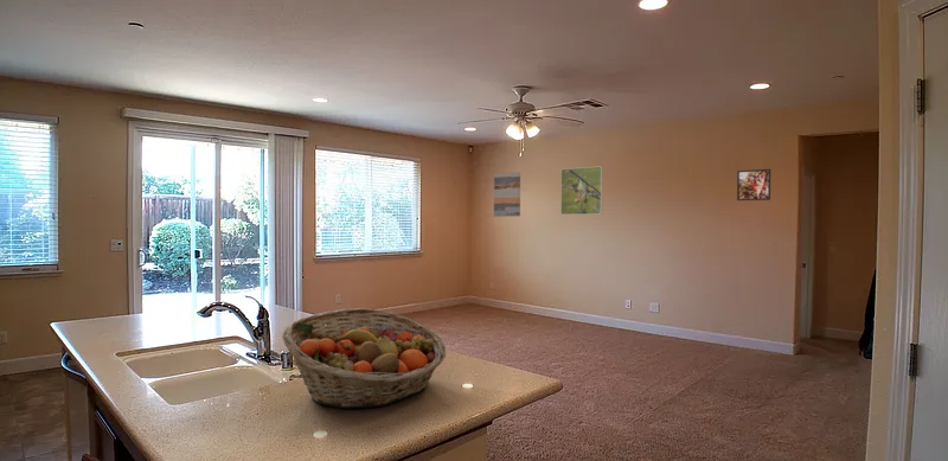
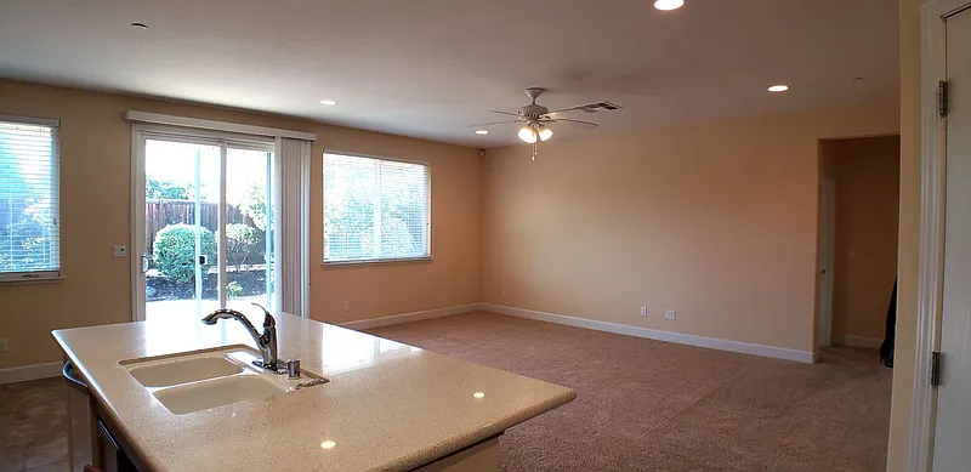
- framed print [559,165,603,216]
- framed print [736,168,771,201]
- wall art [493,171,521,218]
- fruit basket [281,307,447,409]
